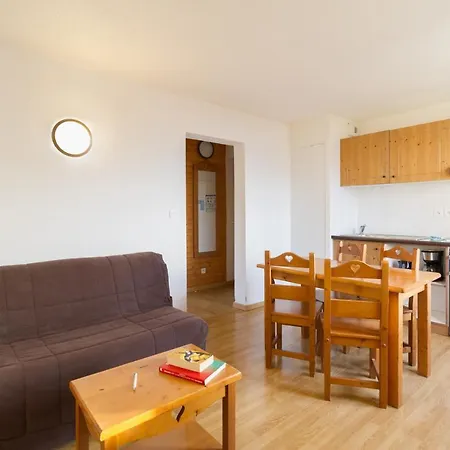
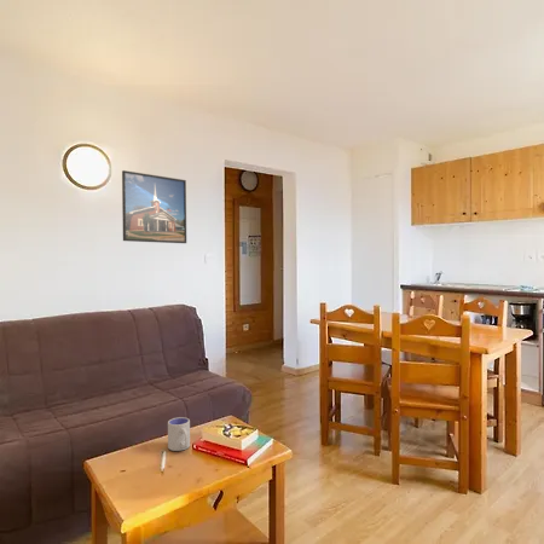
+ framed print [121,169,187,244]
+ cup [167,416,191,452]
